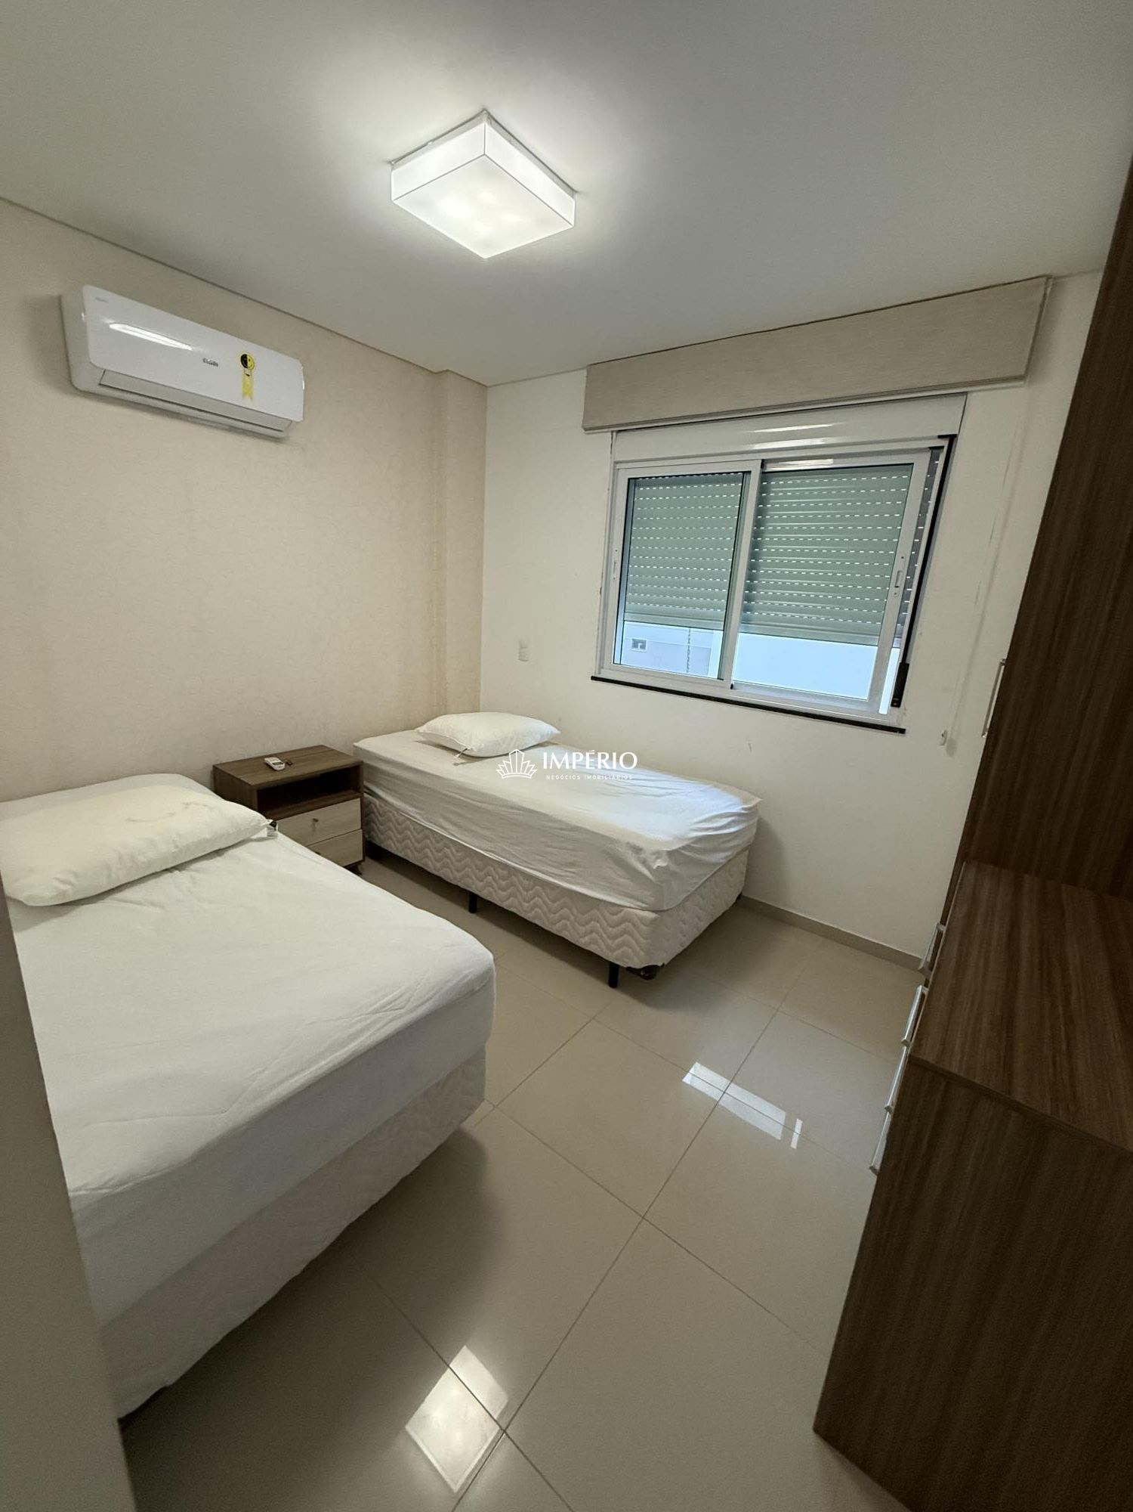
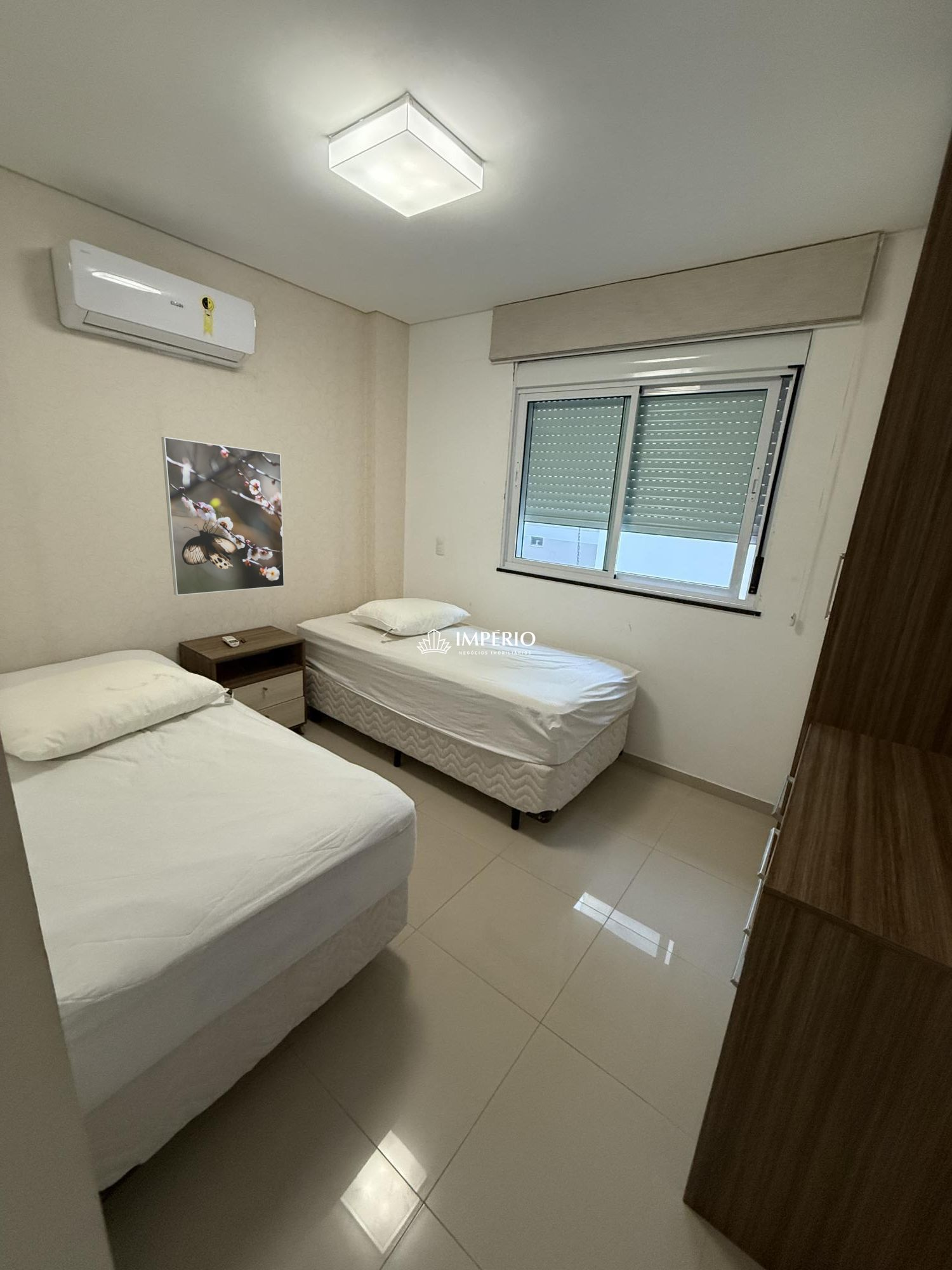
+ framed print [161,436,285,596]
